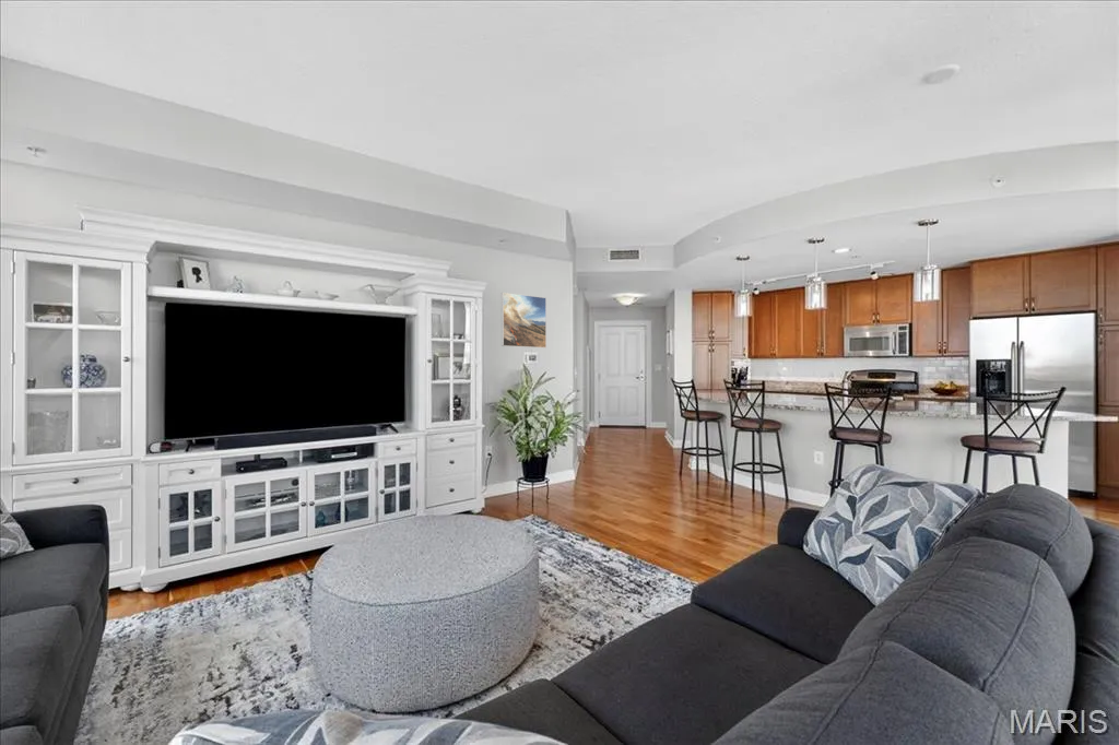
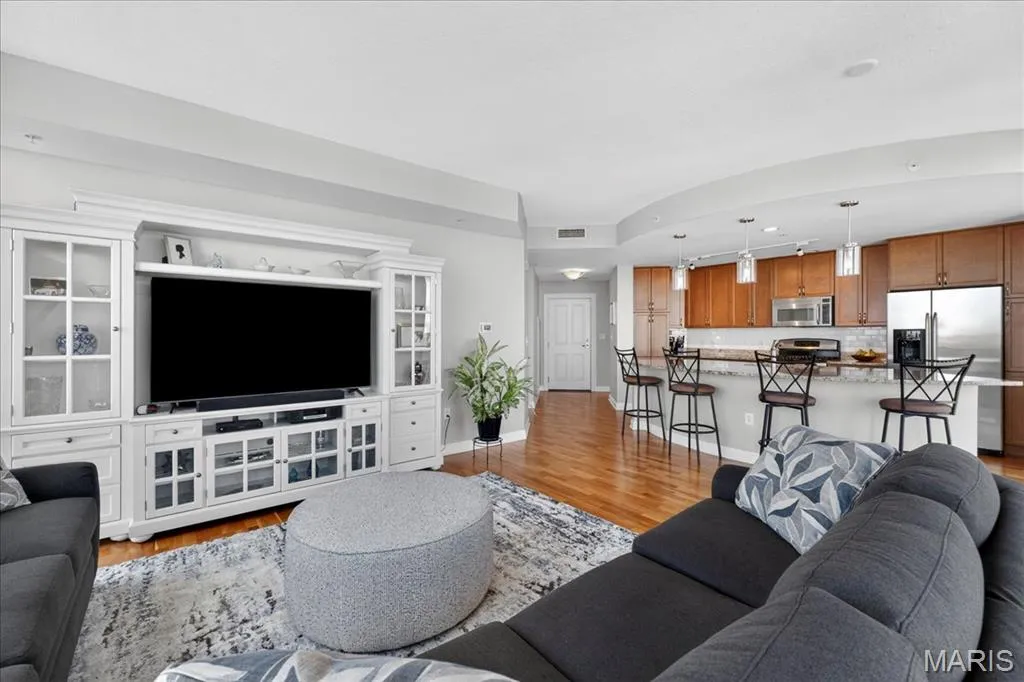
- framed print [500,292,547,348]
